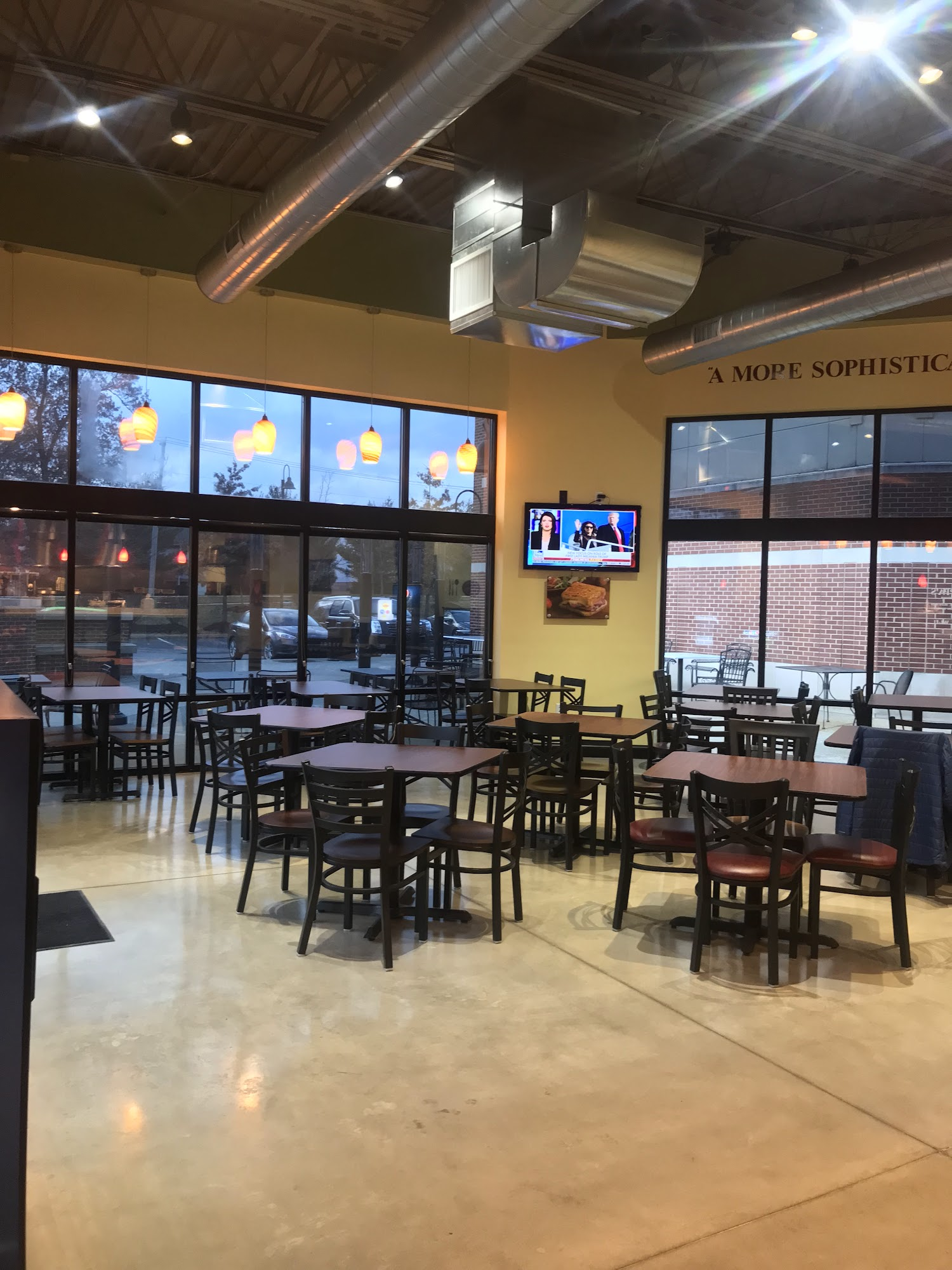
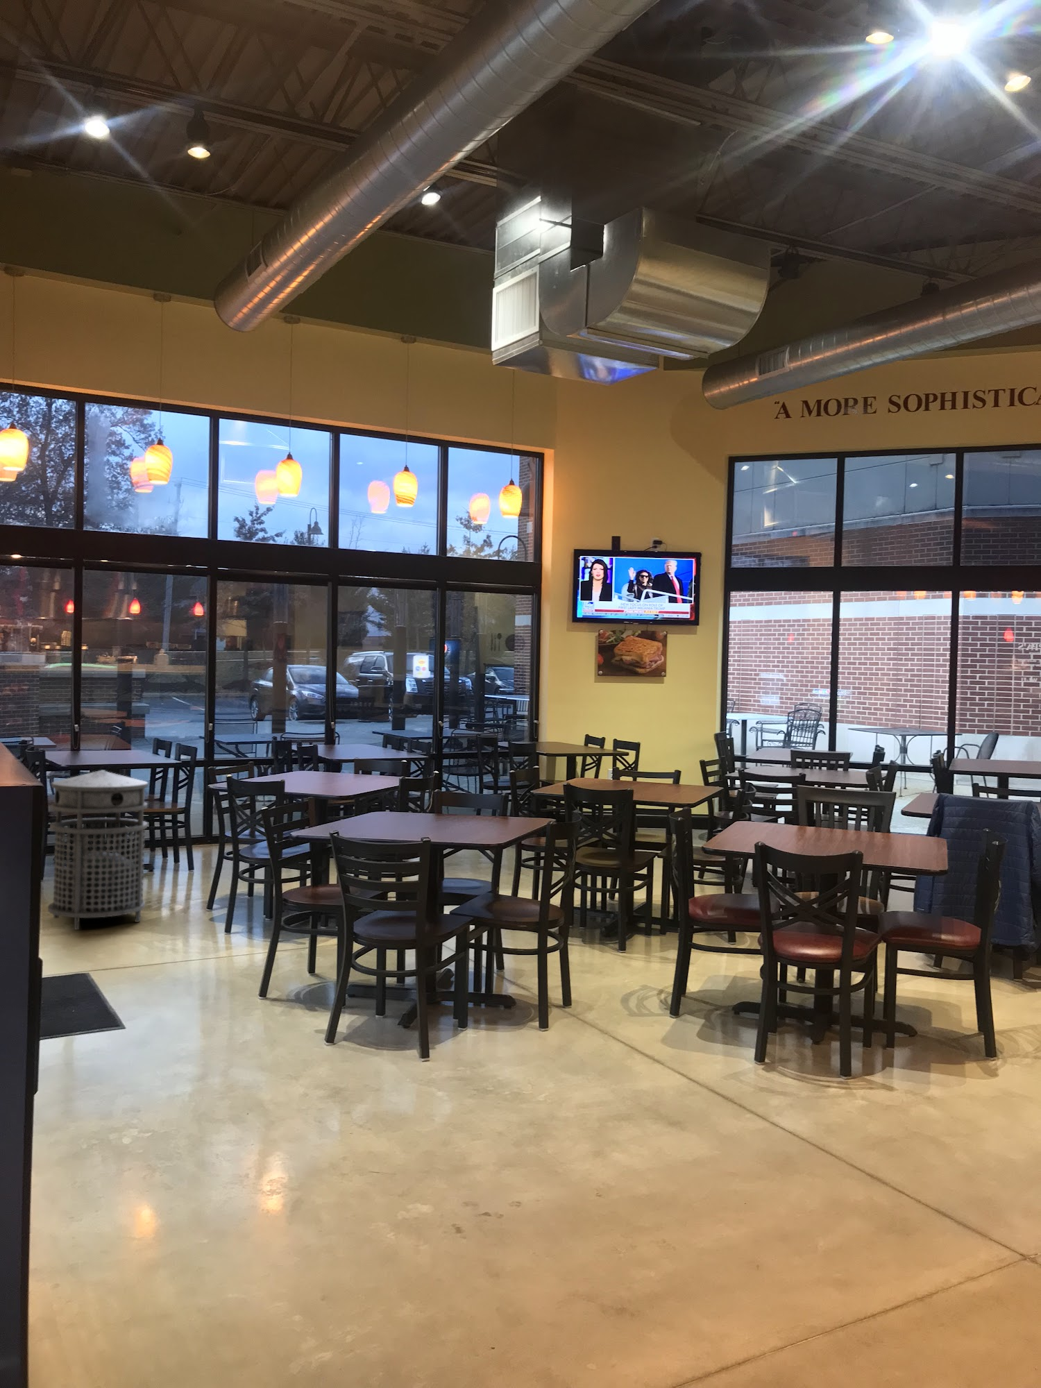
+ trash can [47,769,149,931]
